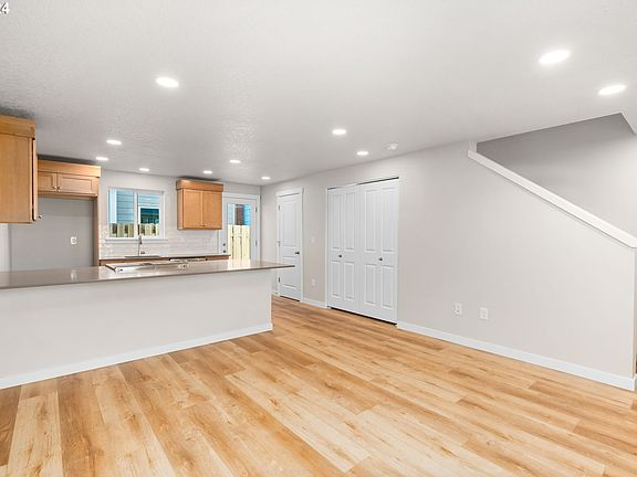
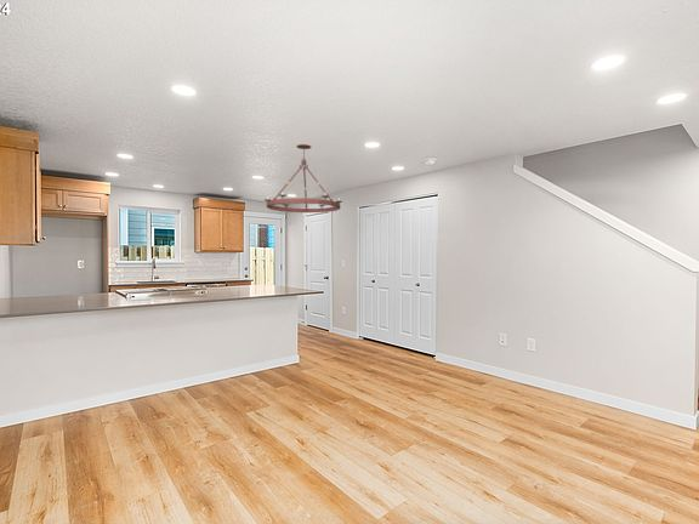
+ chandelier [263,143,343,213]
